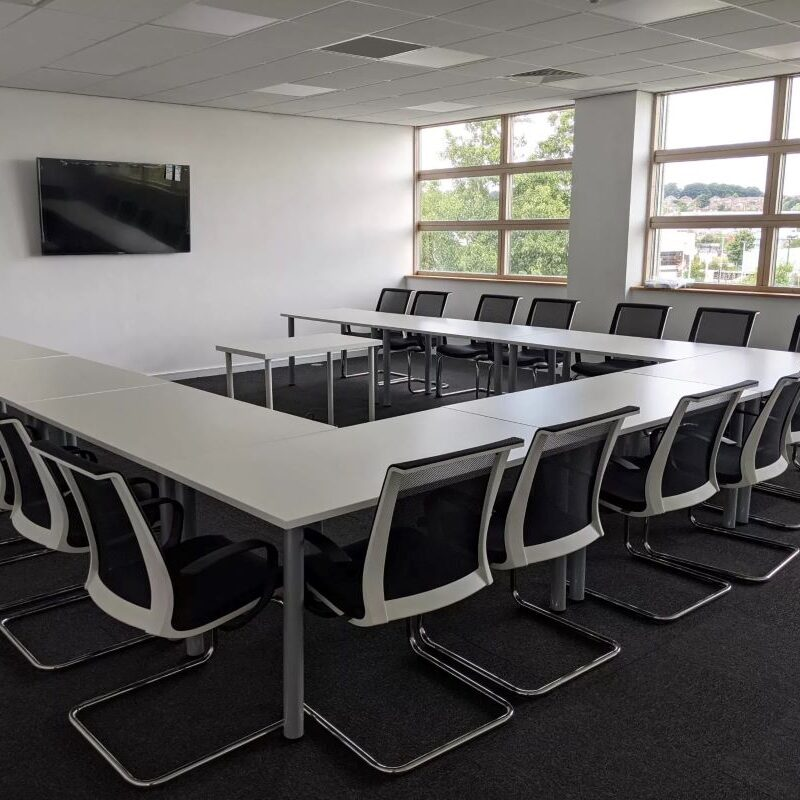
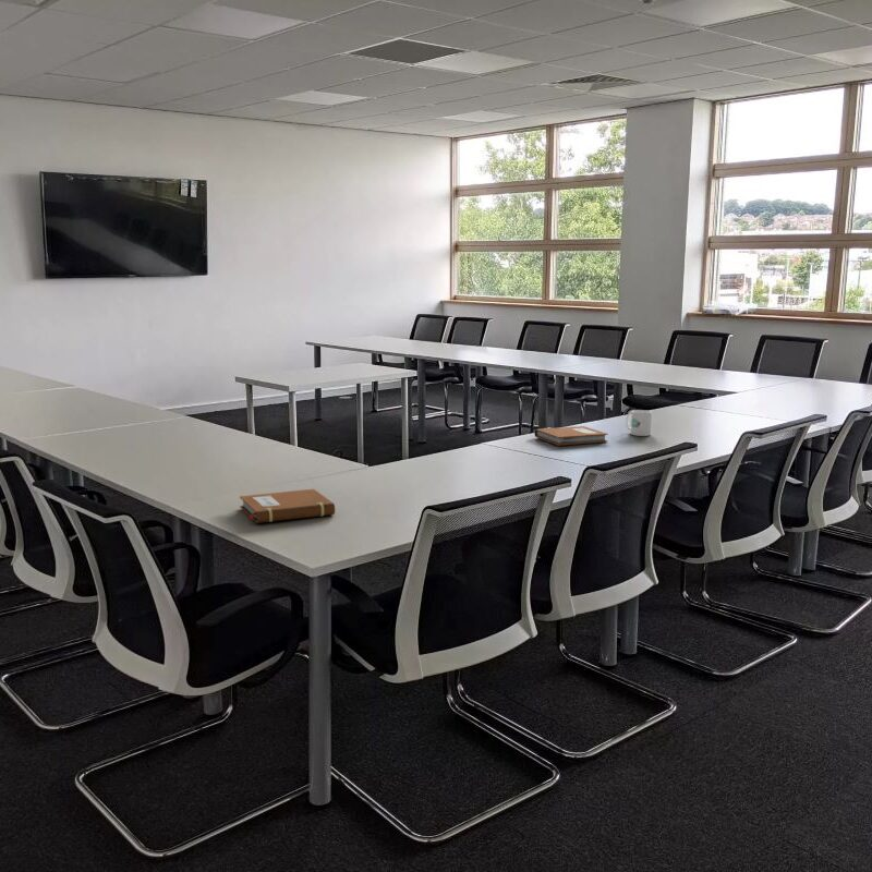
+ notebook [533,425,609,447]
+ notebook [239,488,336,524]
+ mug [626,409,653,437]
